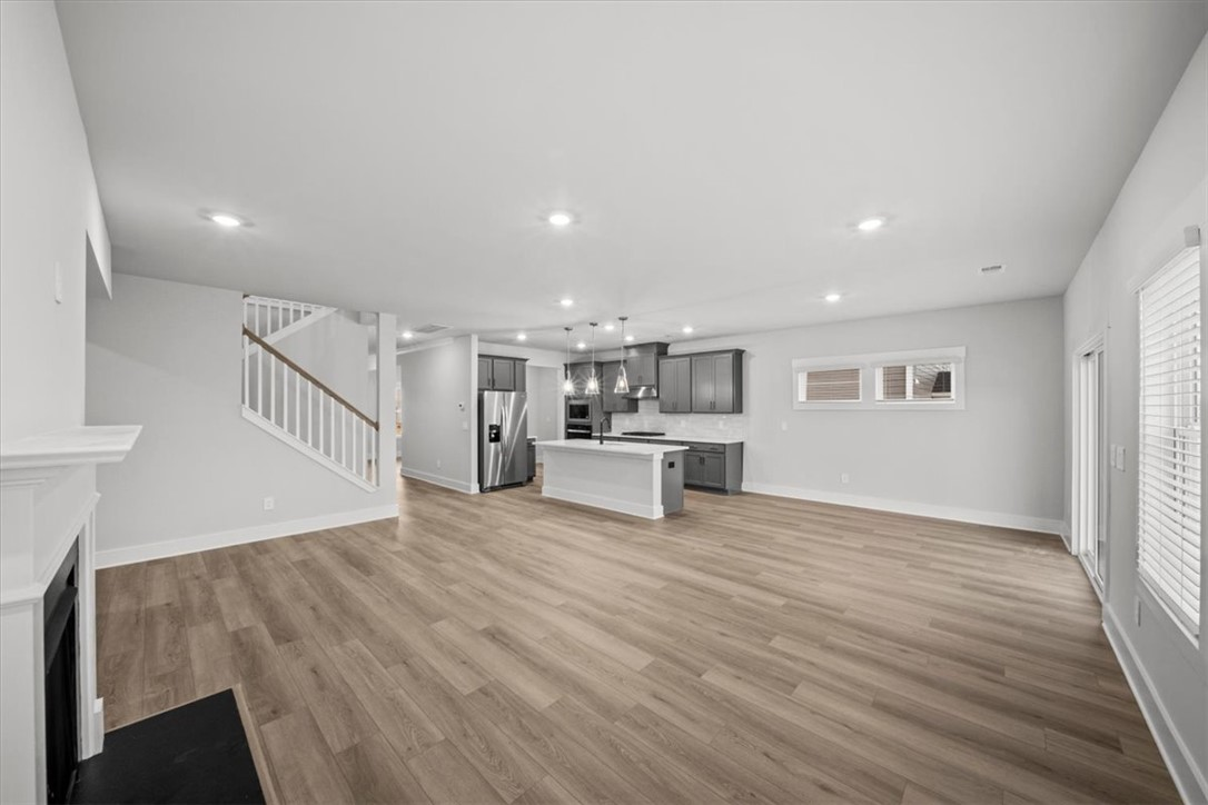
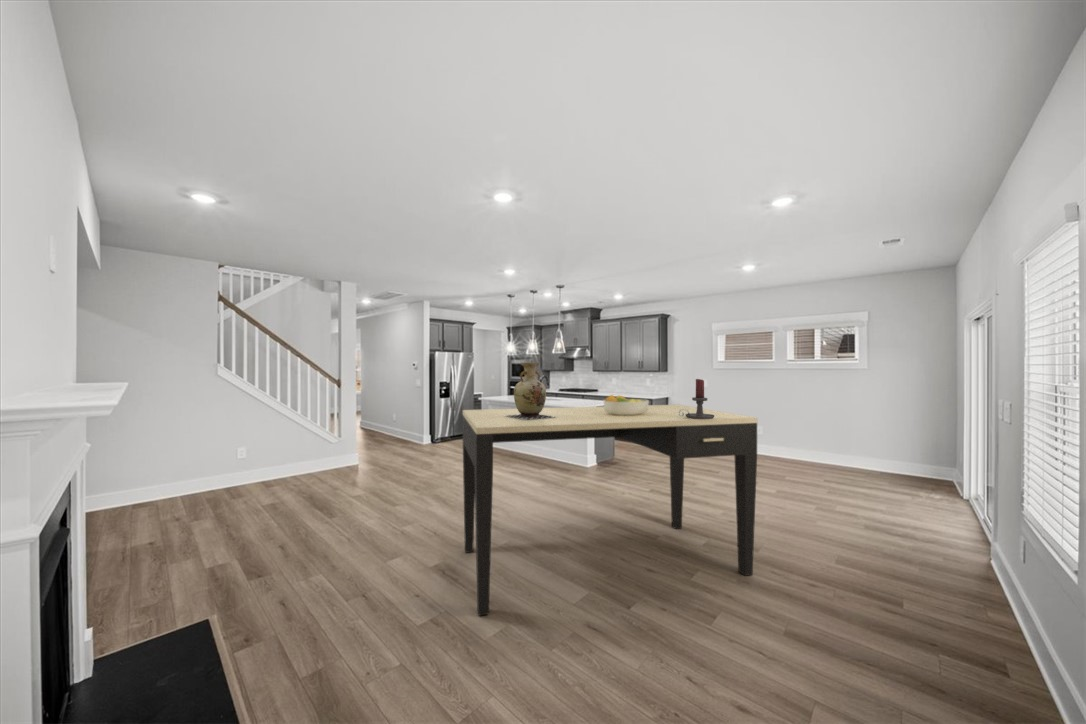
+ vase [504,362,554,420]
+ candle holder [678,378,715,419]
+ dining table [462,404,758,617]
+ fruit bowl [602,394,650,416]
